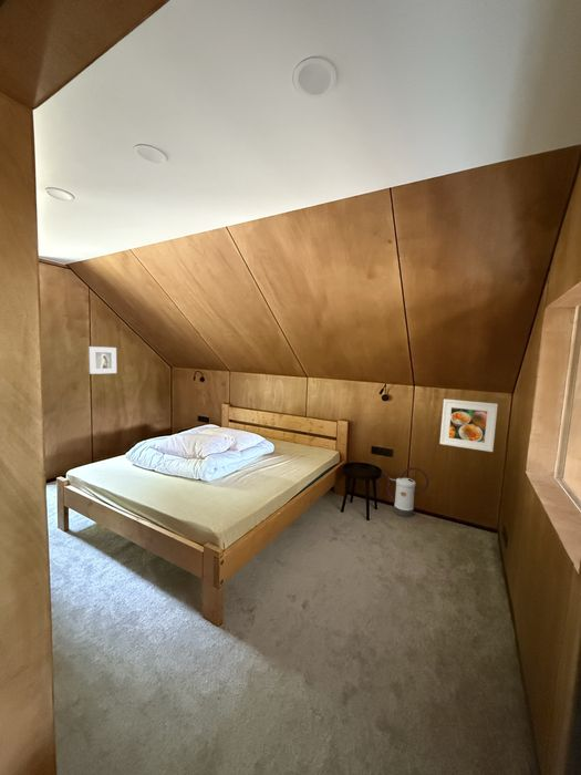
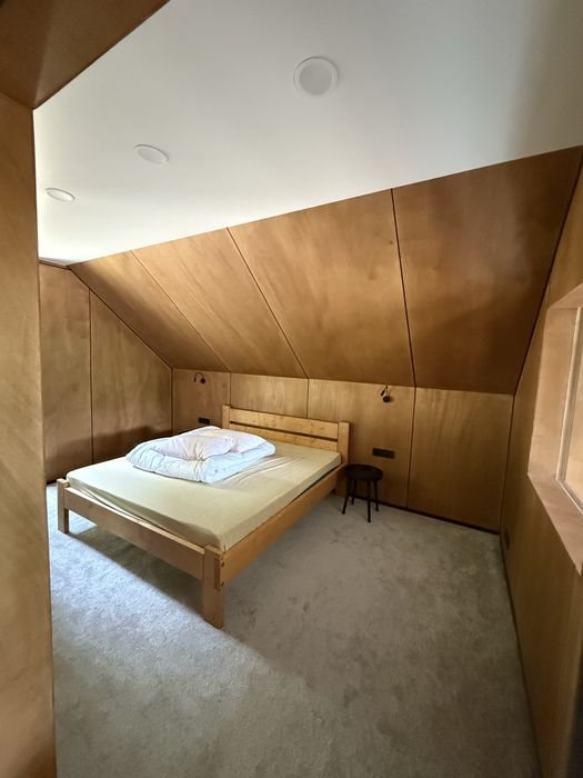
- watering can [383,466,429,518]
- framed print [89,345,117,375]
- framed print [438,397,499,453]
